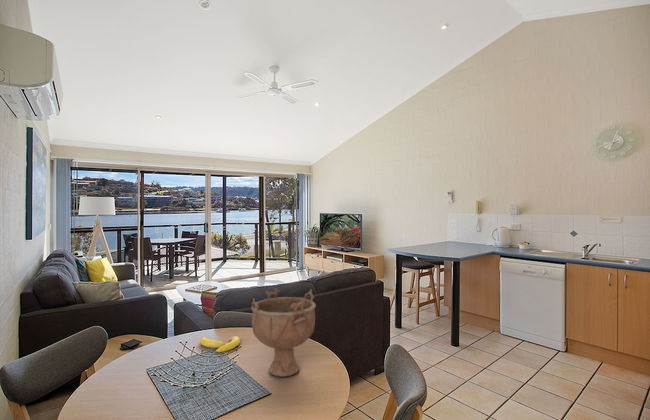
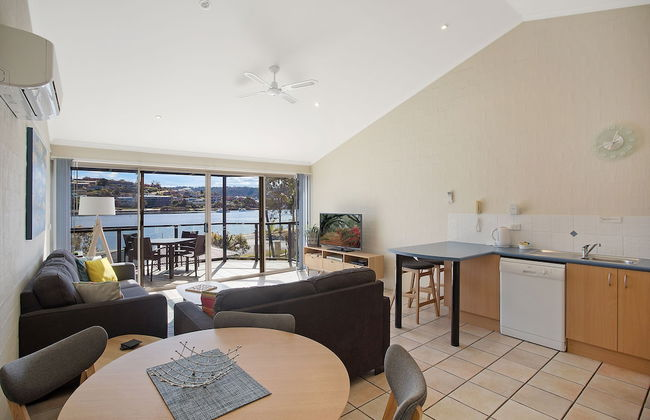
- banana [199,335,241,353]
- decorative bowl [250,288,317,378]
